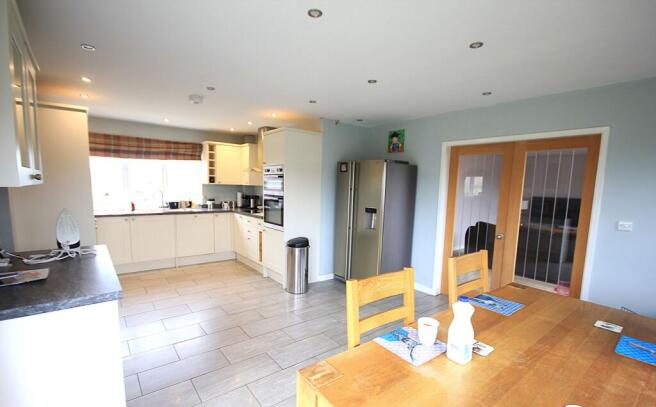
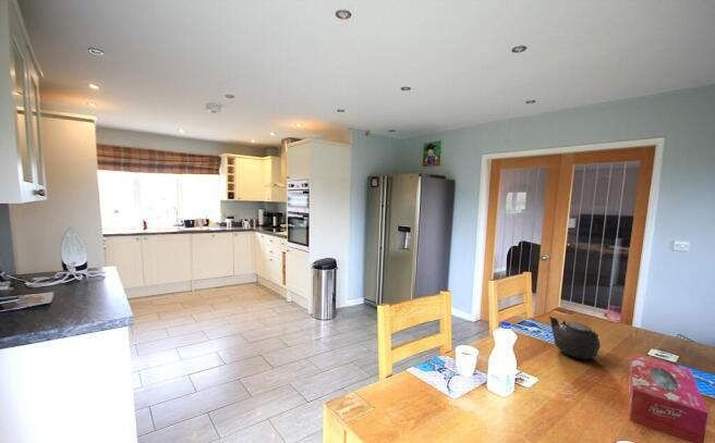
+ tissue box [628,353,708,443]
+ teapot [548,316,602,360]
